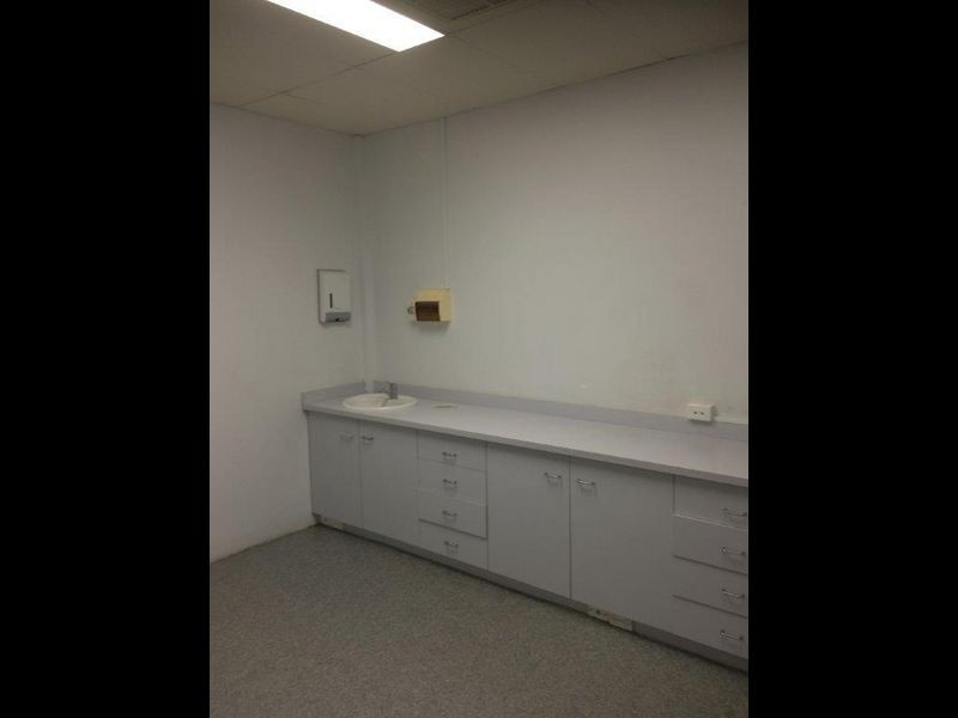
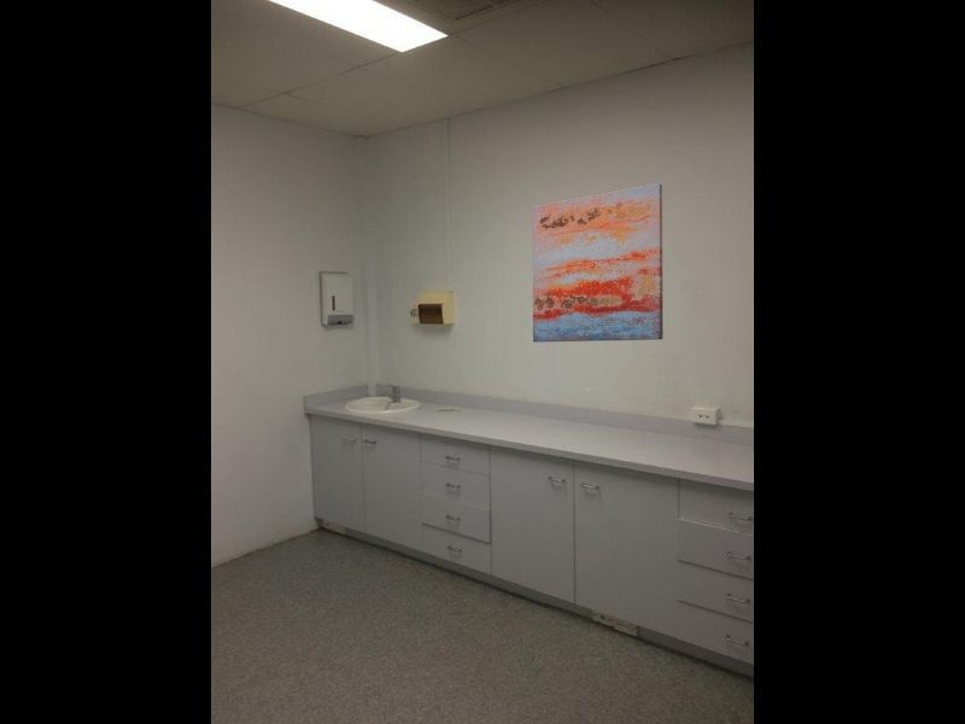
+ wall art [531,182,665,343]
